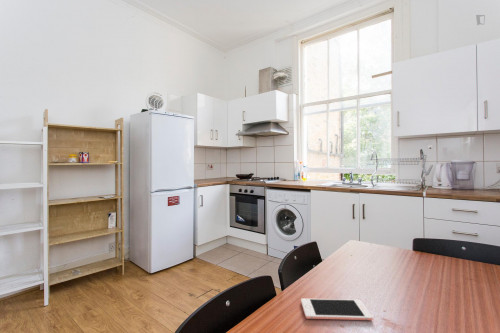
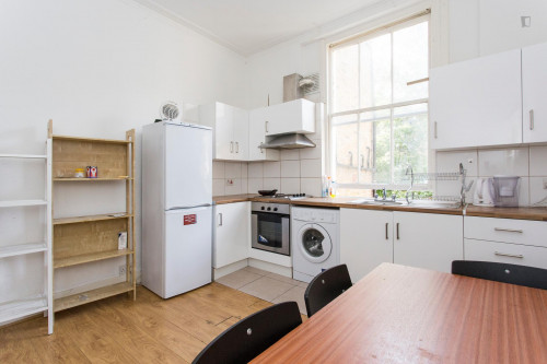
- cell phone [300,298,373,321]
